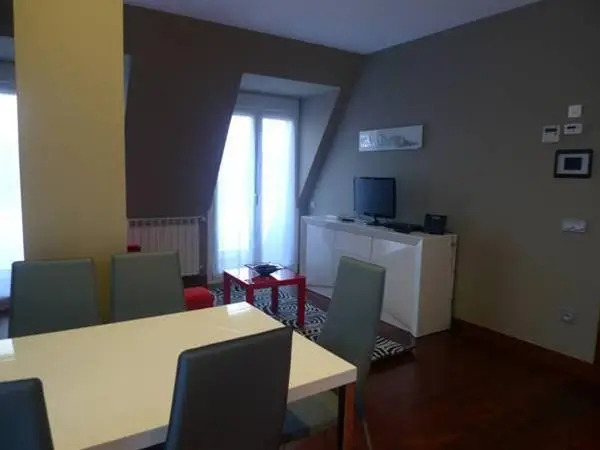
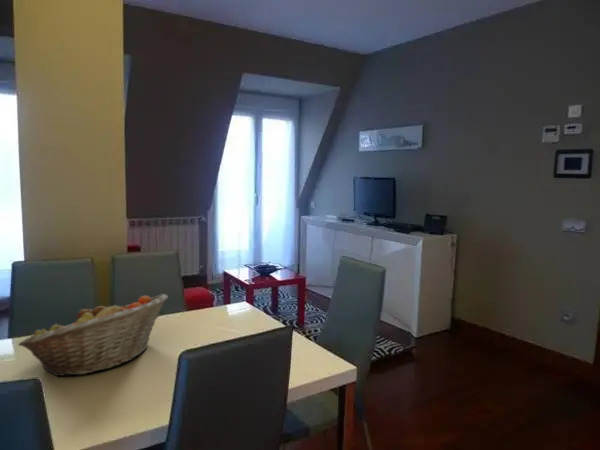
+ fruit basket [18,293,169,378]
